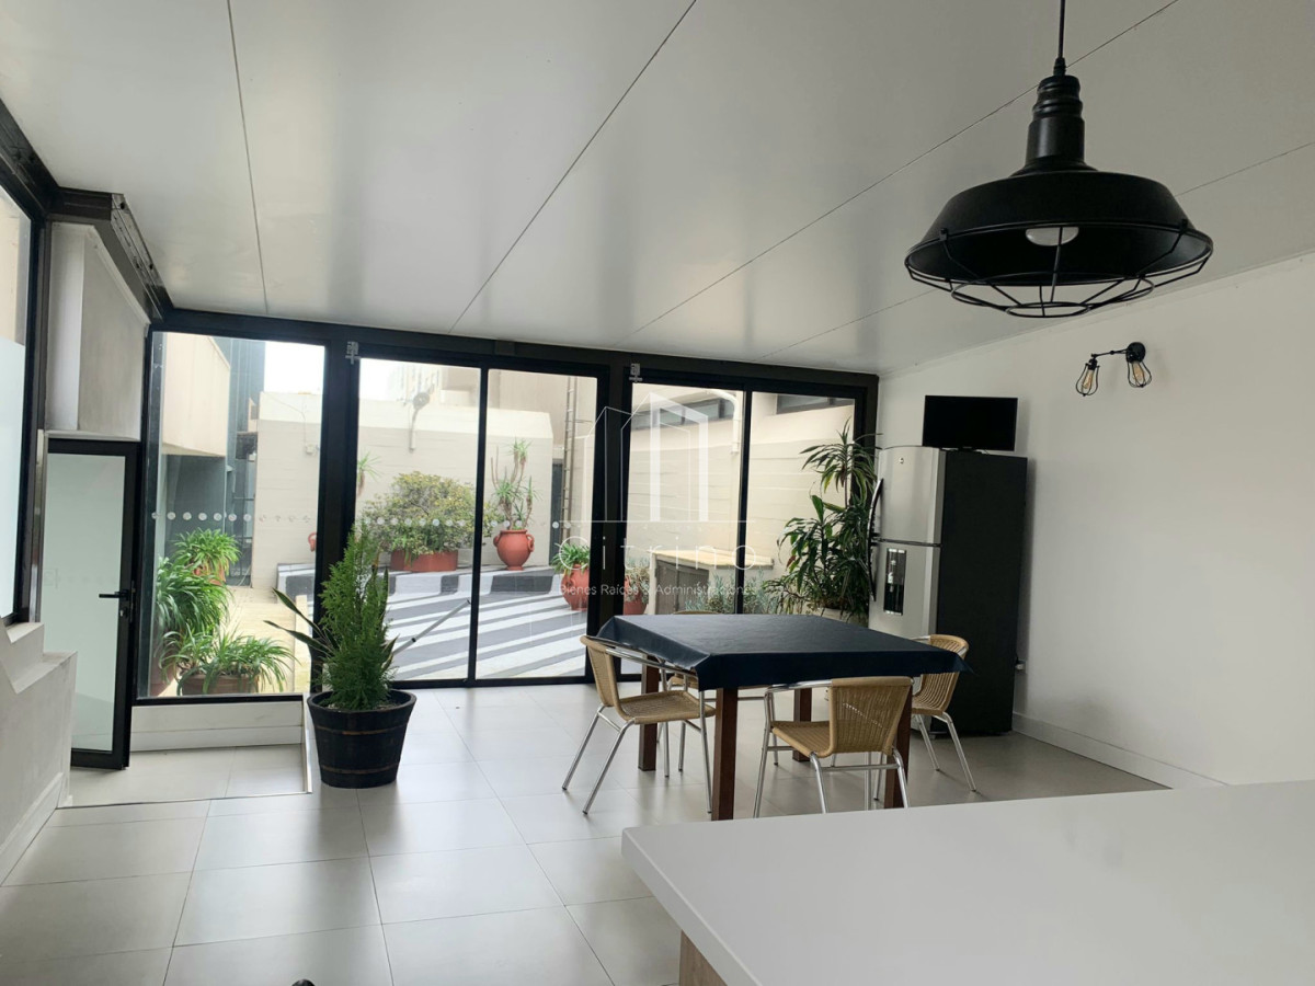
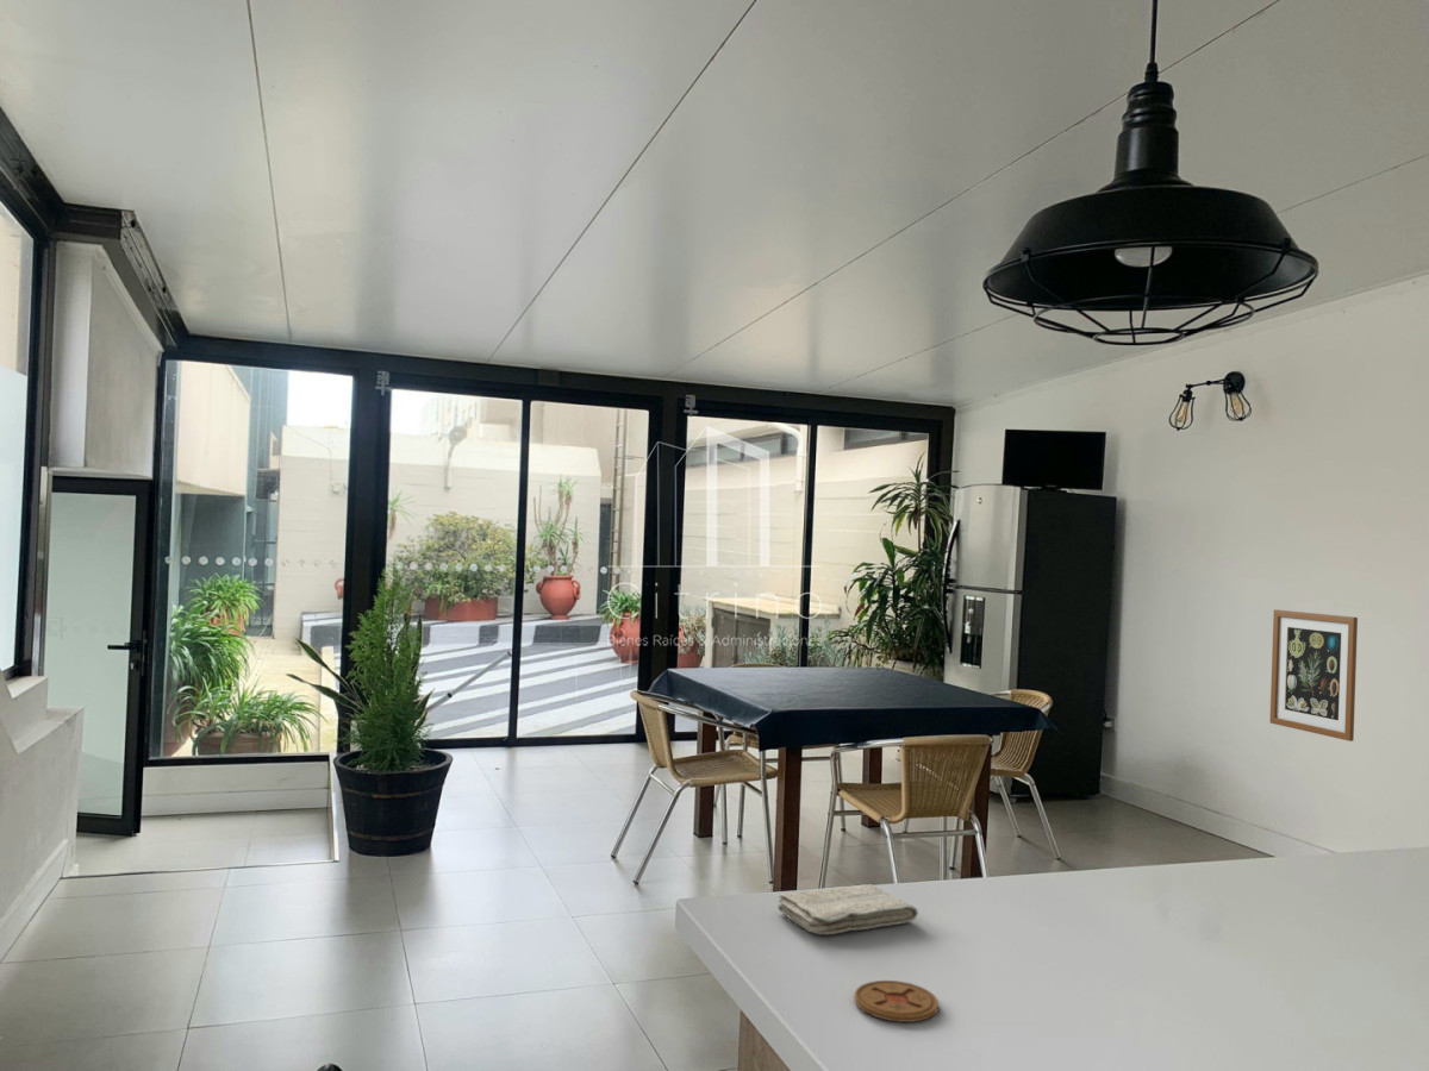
+ coaster [853,979,940,1023]
+ washcloth [776,883,919,937]
+ wall art [1268,608,1359,743]
